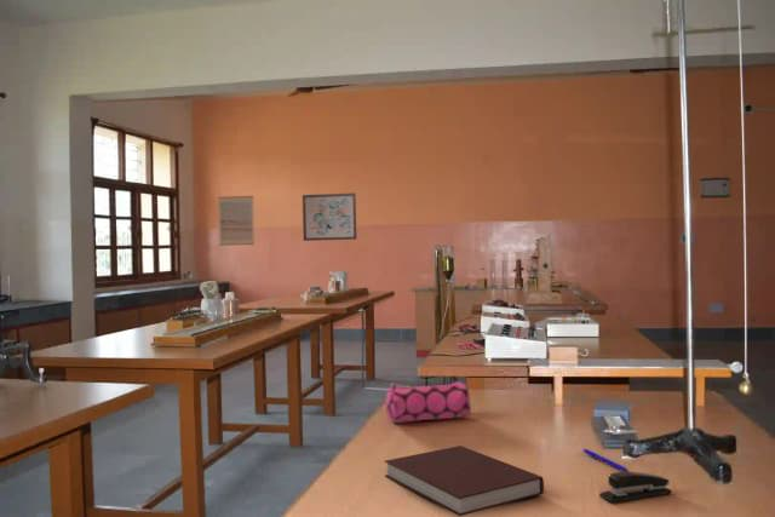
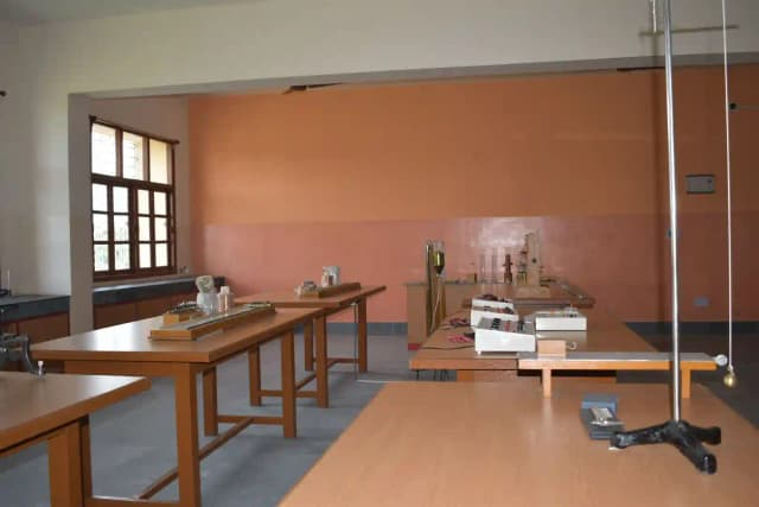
- stapler [598,471,673,504]
- notebook [384,444,545,517]
- wall art [217,195,256,247]
- pencil case [385,380,472,424]
- pen [582,448,631,472]
- wall art [302,191,358,242]
